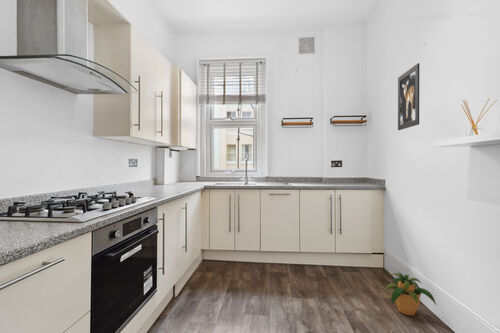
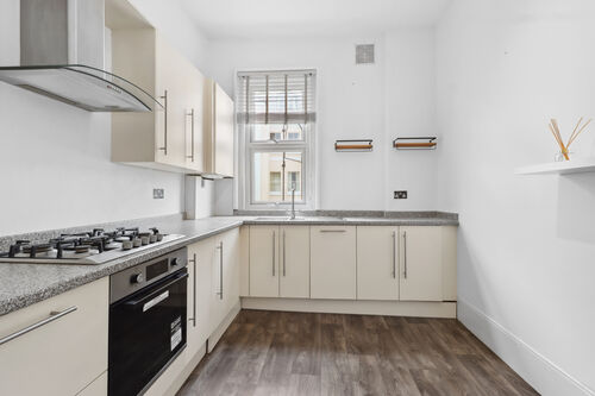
- wall art [397,62,420,131]
- potted plant [384,271,437,316]
